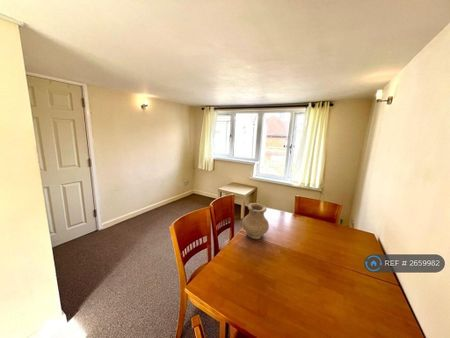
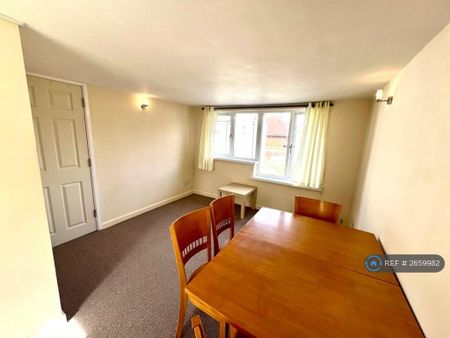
- vase [241,202,270,240]
